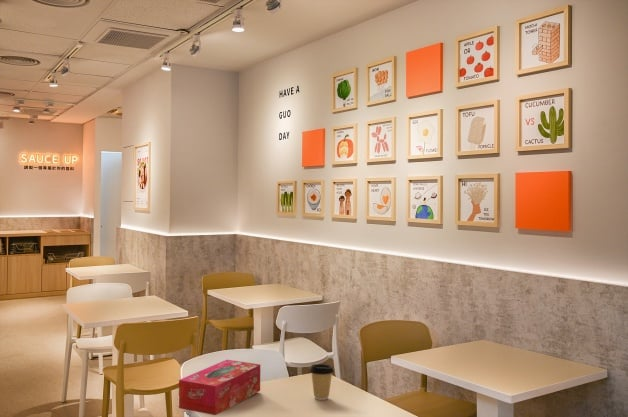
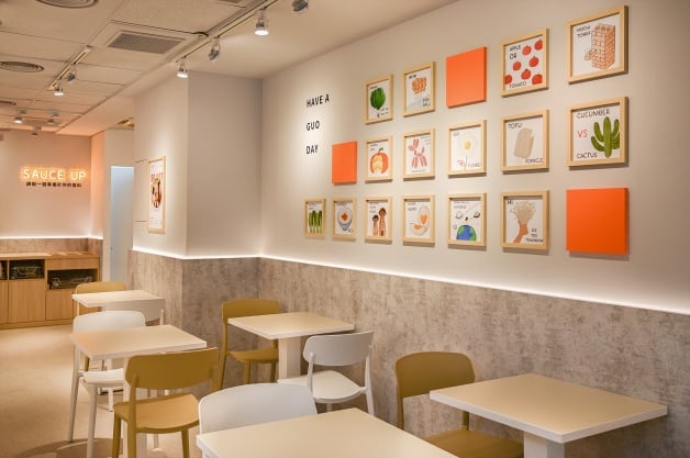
- coffee cup [309,363,335,401]
- tissue box [178,359,261,416]
